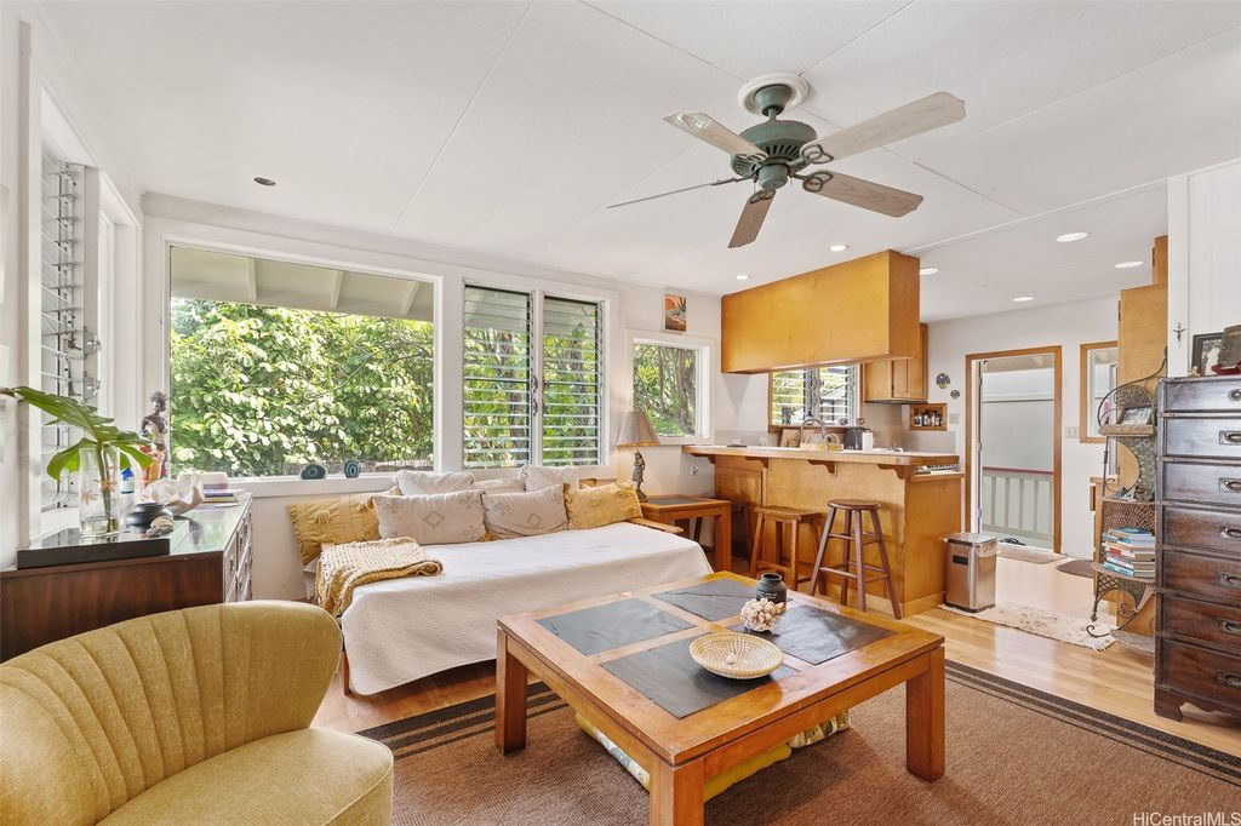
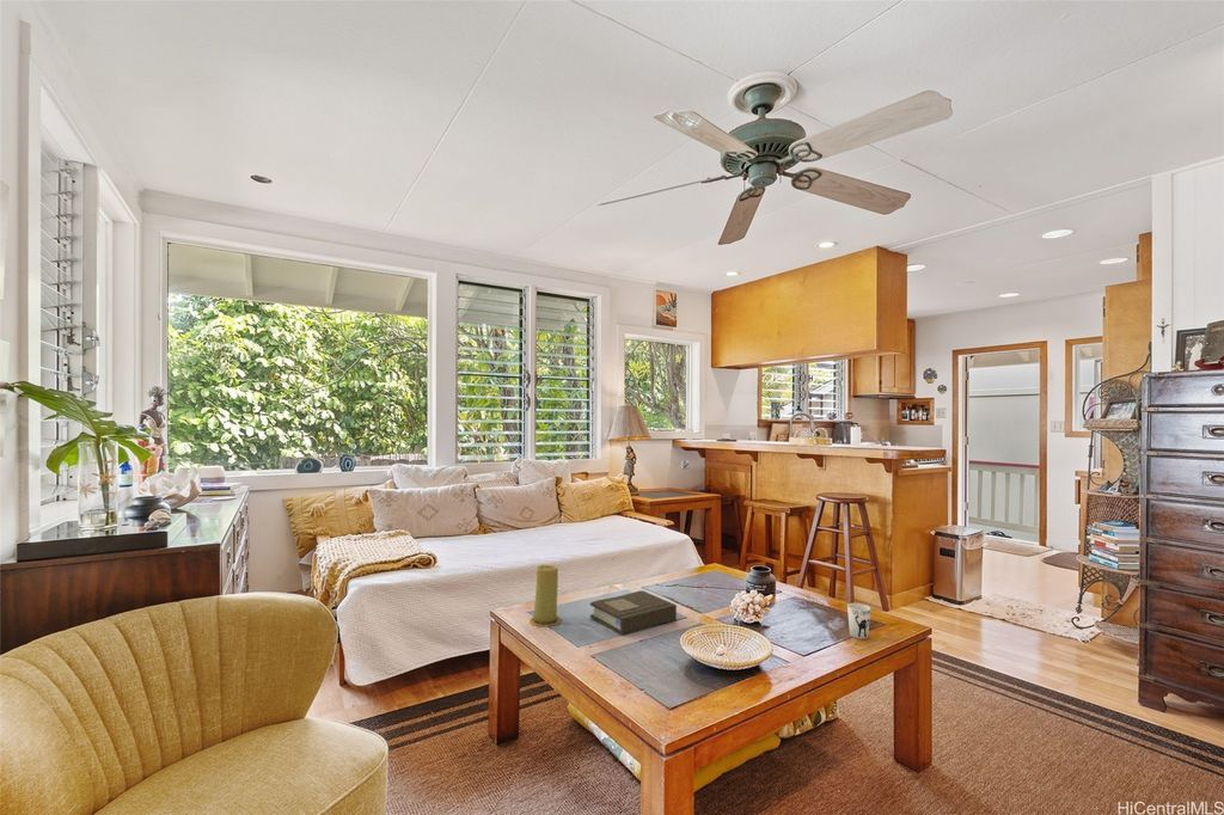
+ cup [846,602,871,641]
+ book [589,589,678,636]
+ candle [530,564,562,627]
